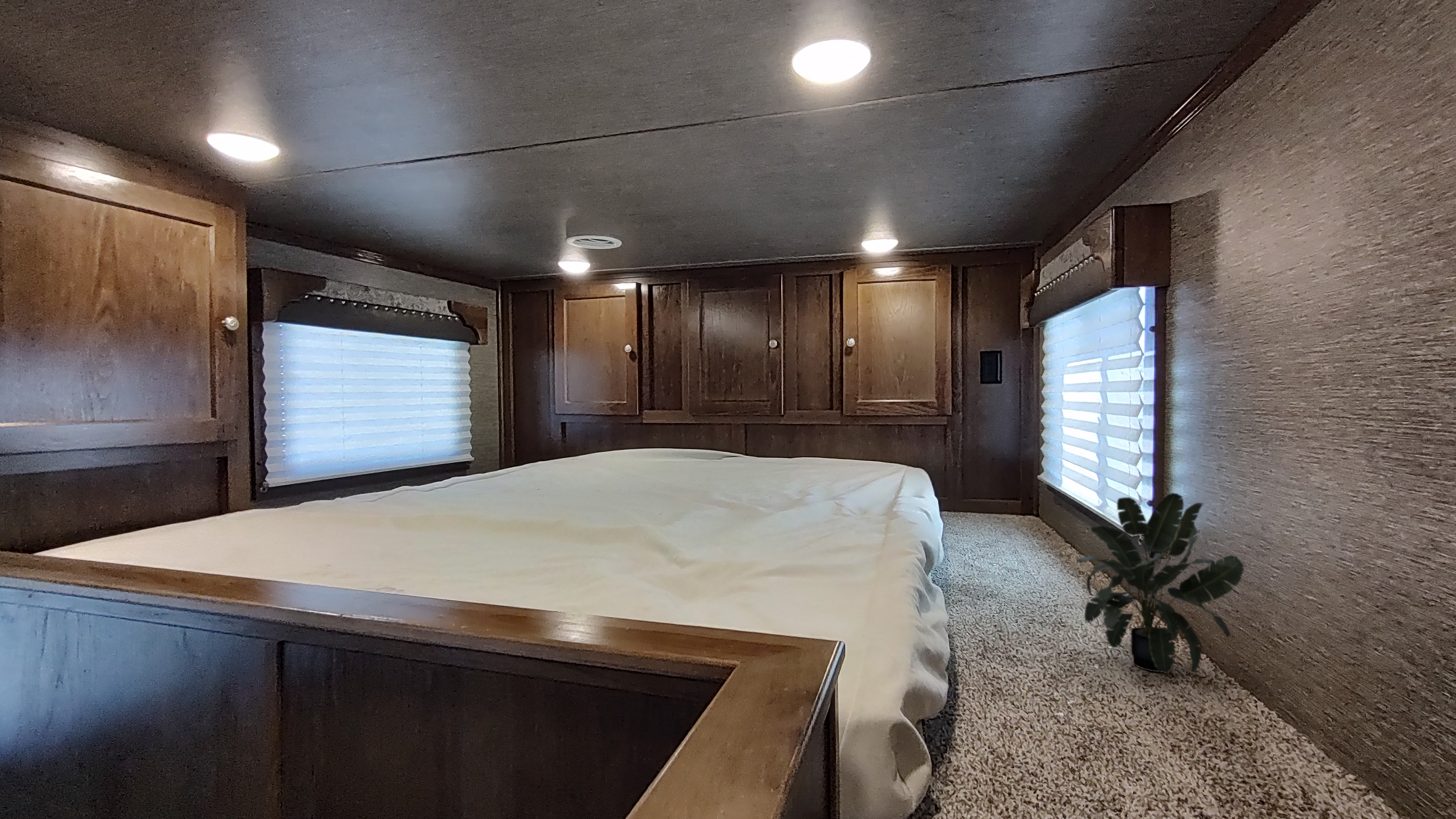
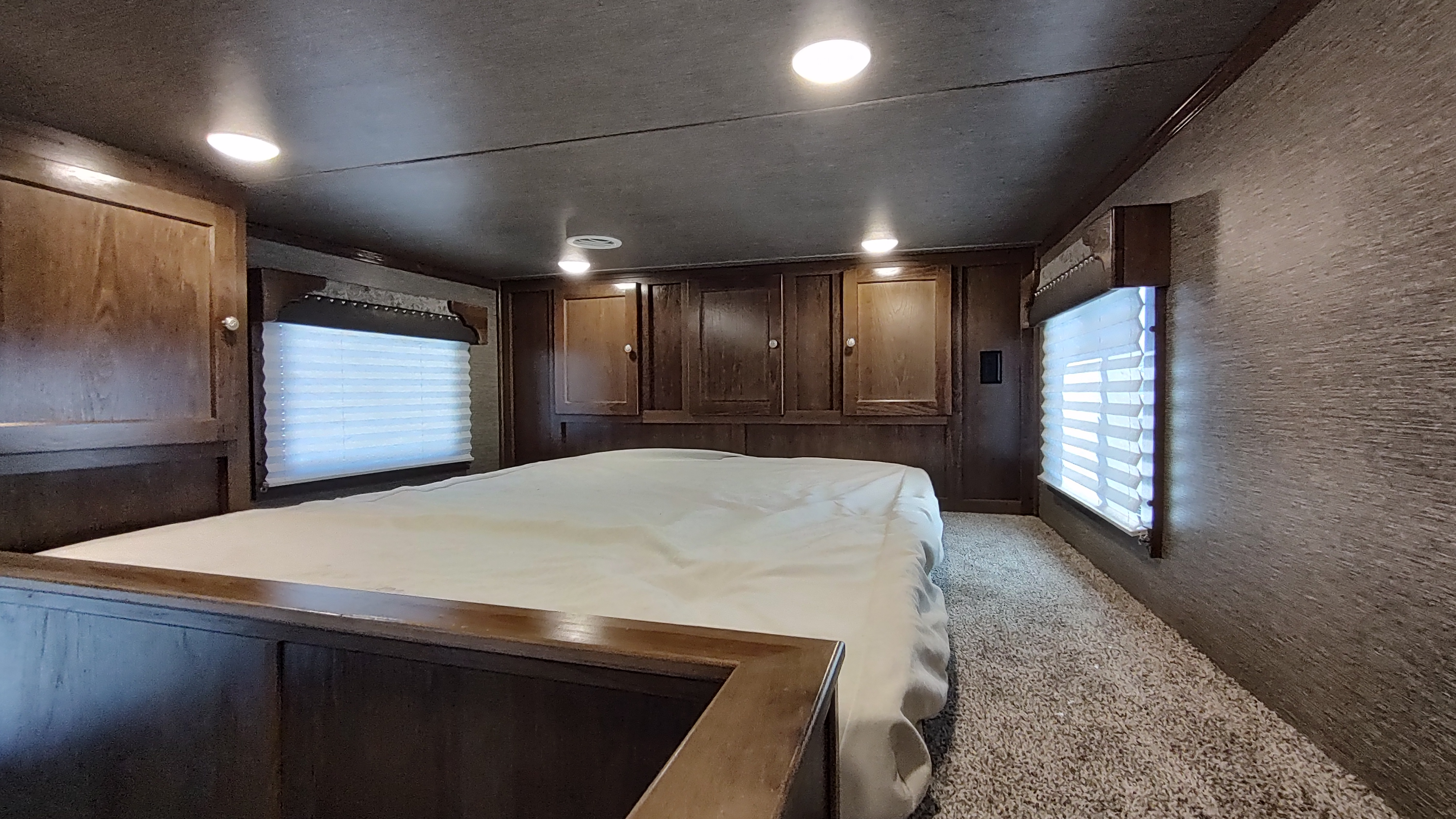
- potted plant [1075,492,1245,673]
